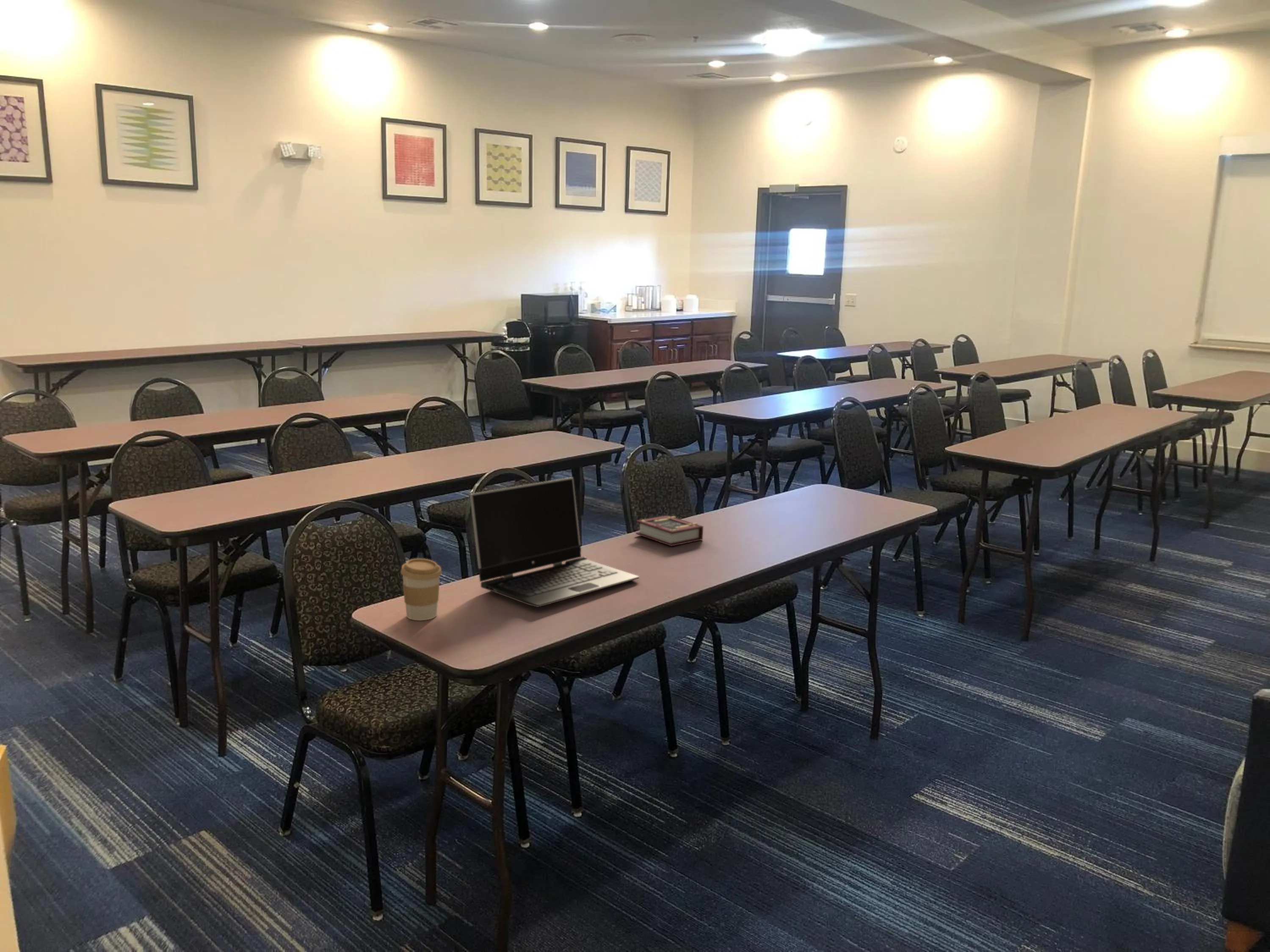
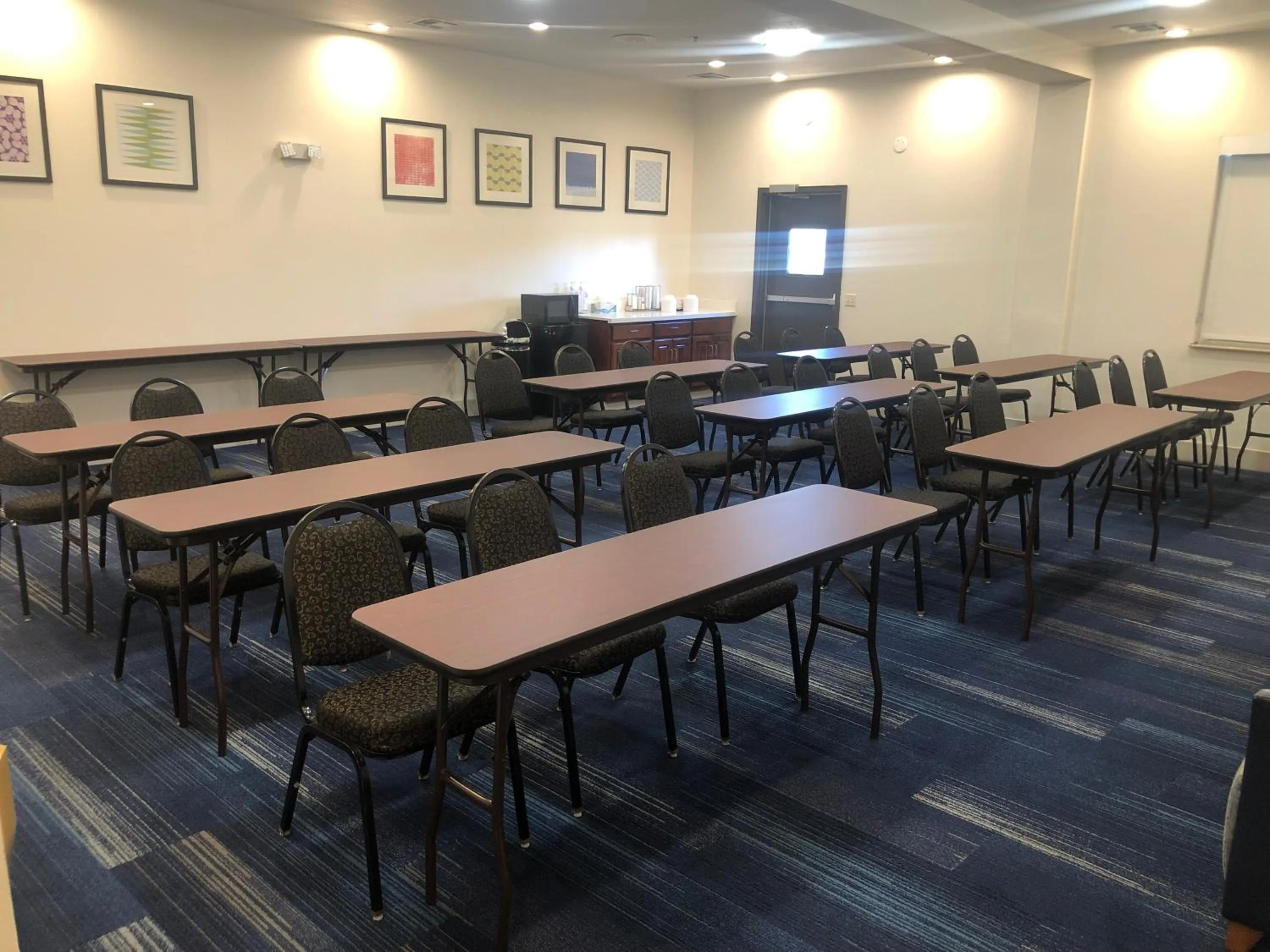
- coffee cup [400,558,442,621]
- laptop computer [469,477,640,608]
- book [635,515,704,547]
